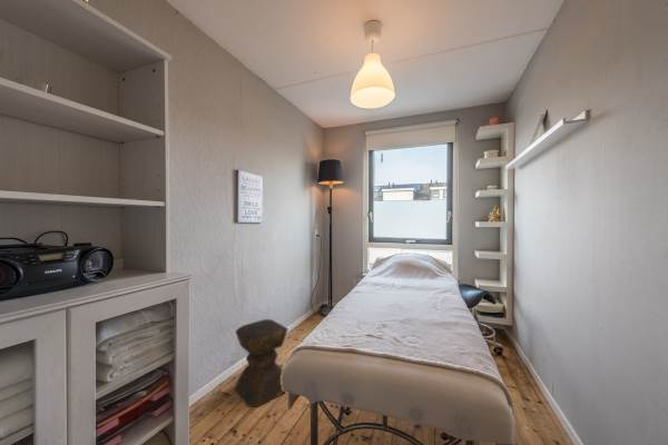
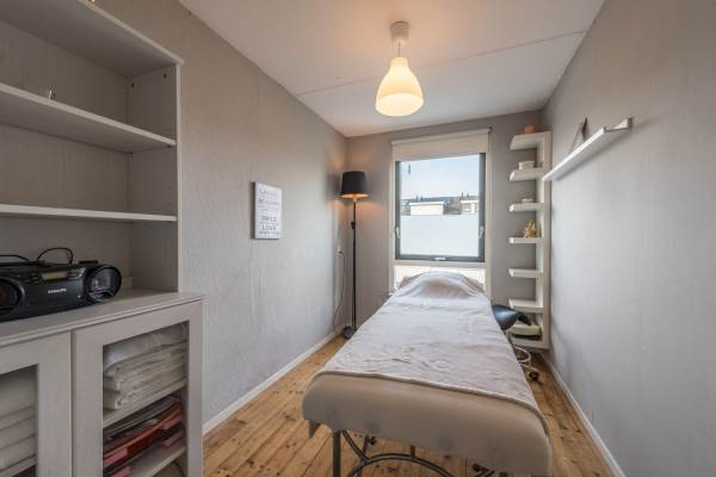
- stool [233,318,289,408]
